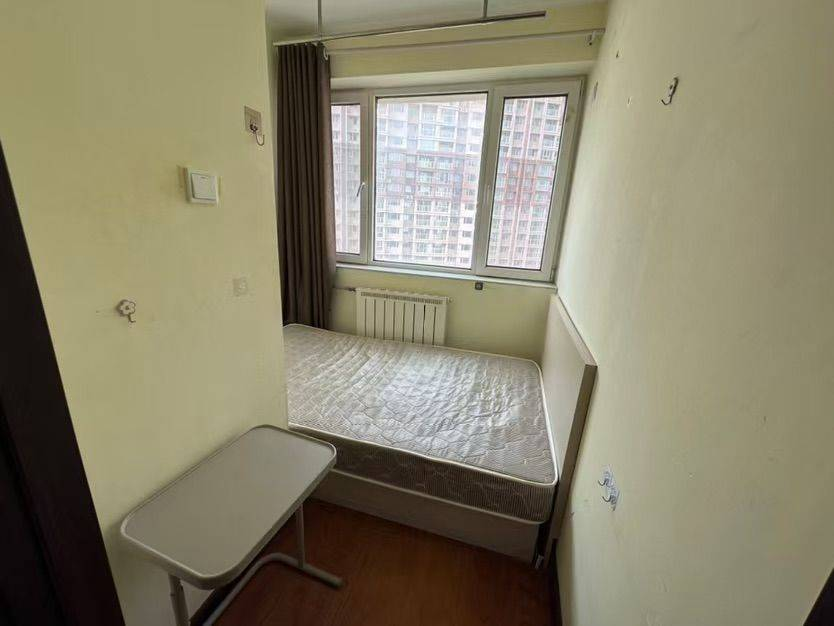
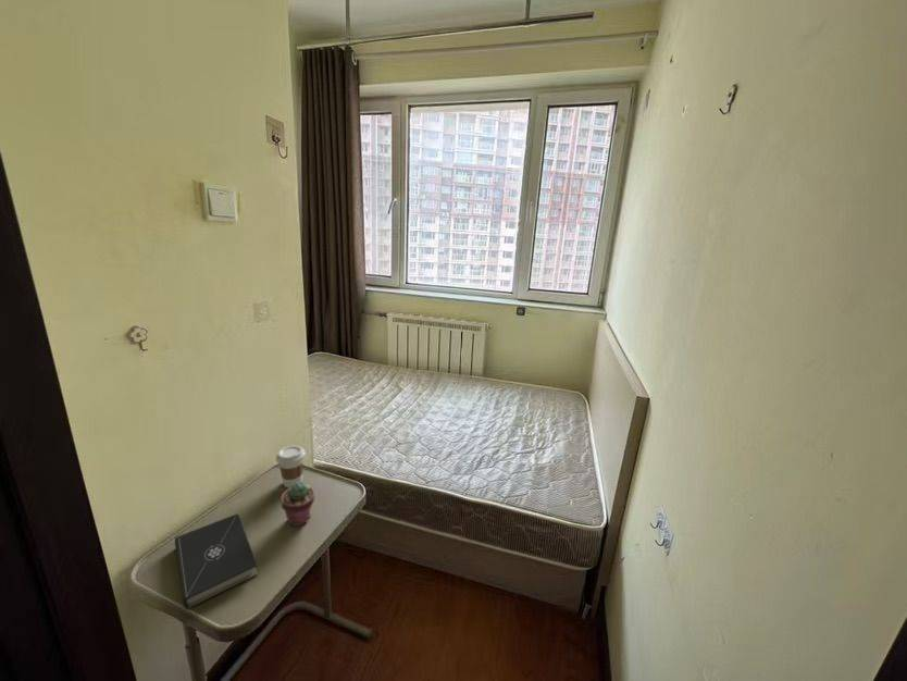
+ book [174,512,259,610]
+ coffee cup [275,445,307,488]
+ potted succulent [279,481,315,528]
